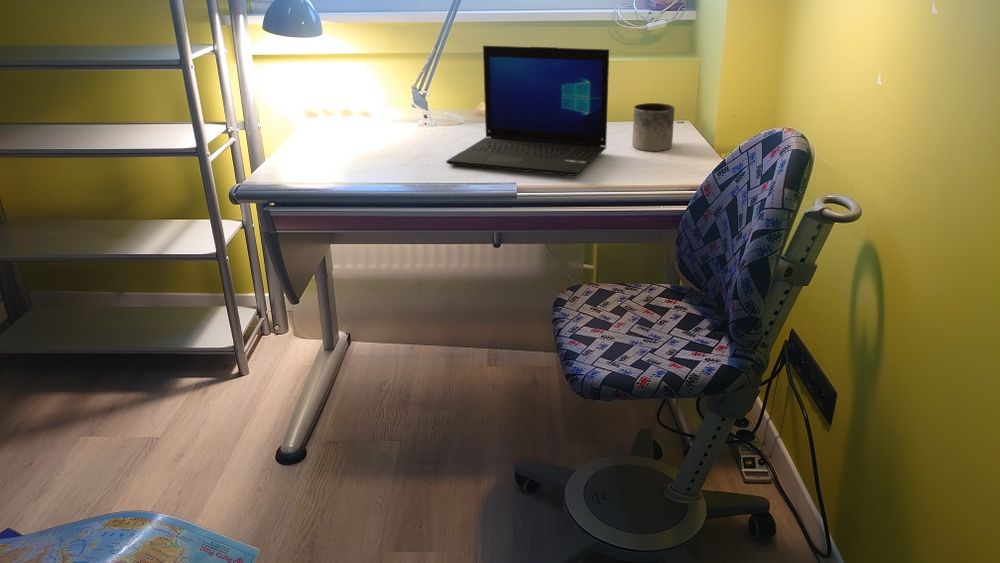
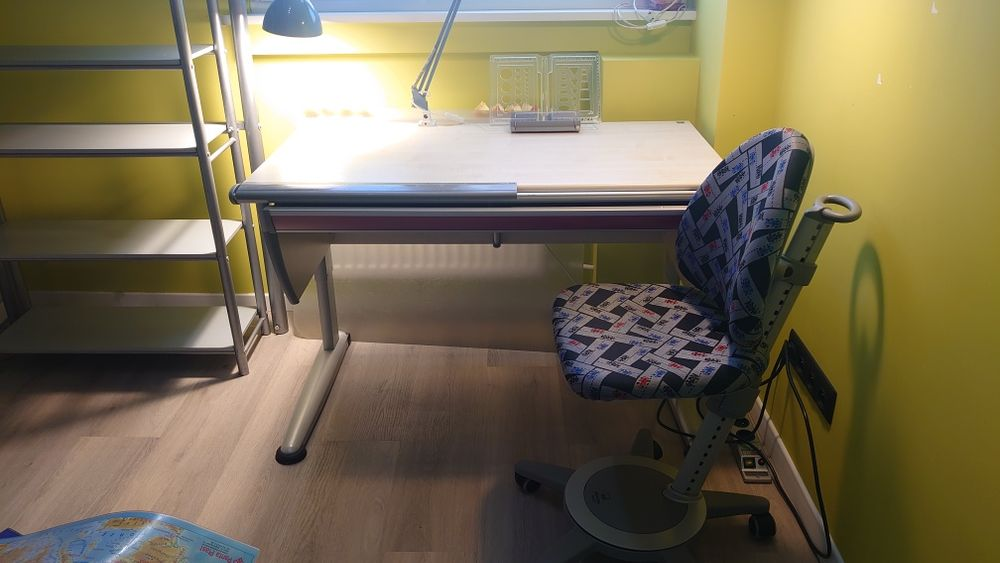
- laptop [445,45,610,177]
- mug [631,102,676,152]
